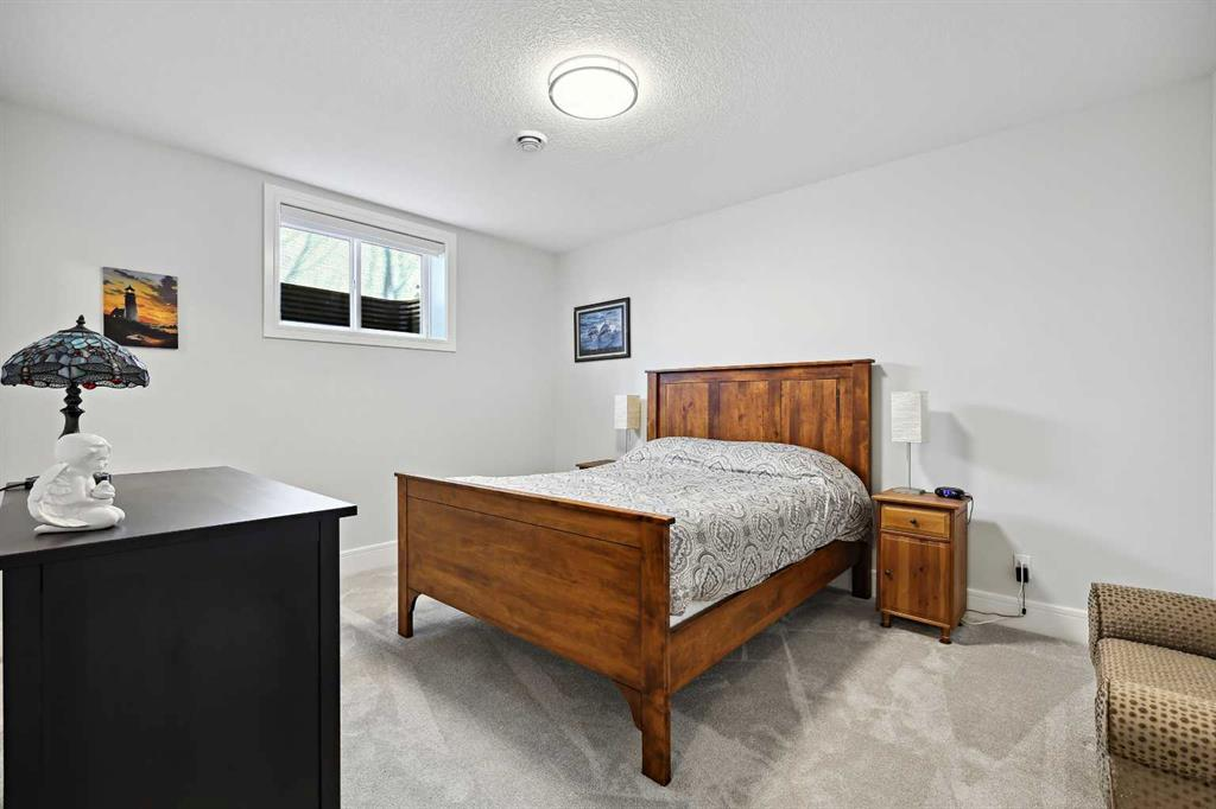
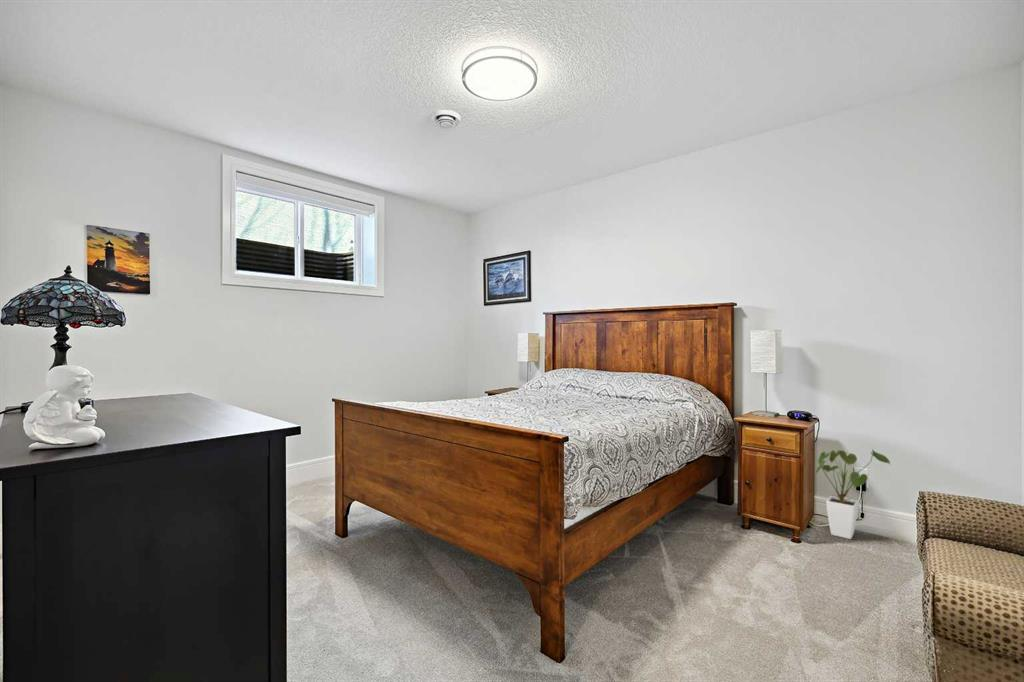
+ house plant [814,448,891,540]
